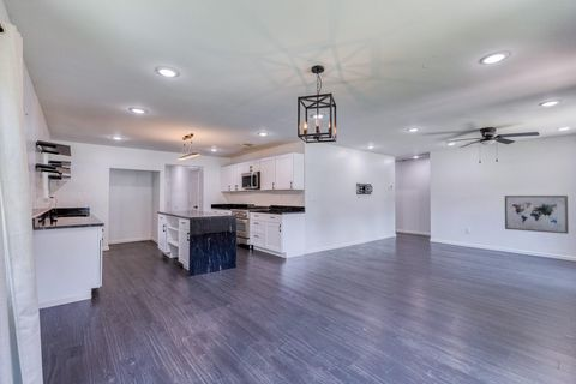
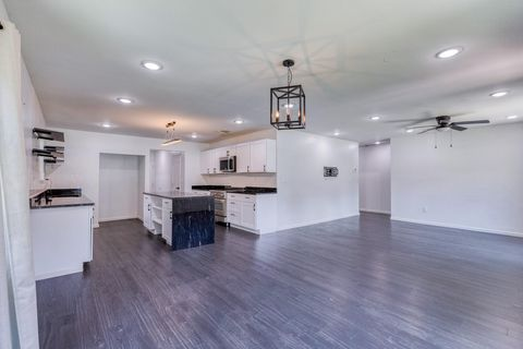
- wall art [504,194,570,235]
